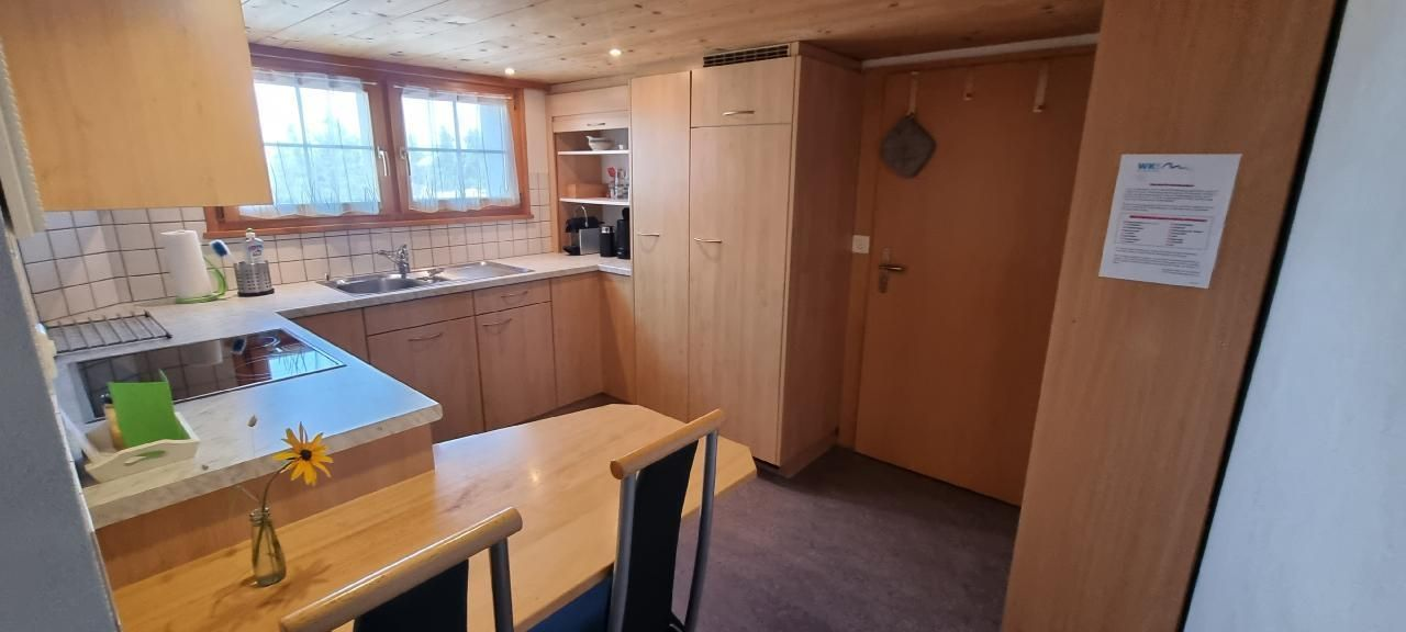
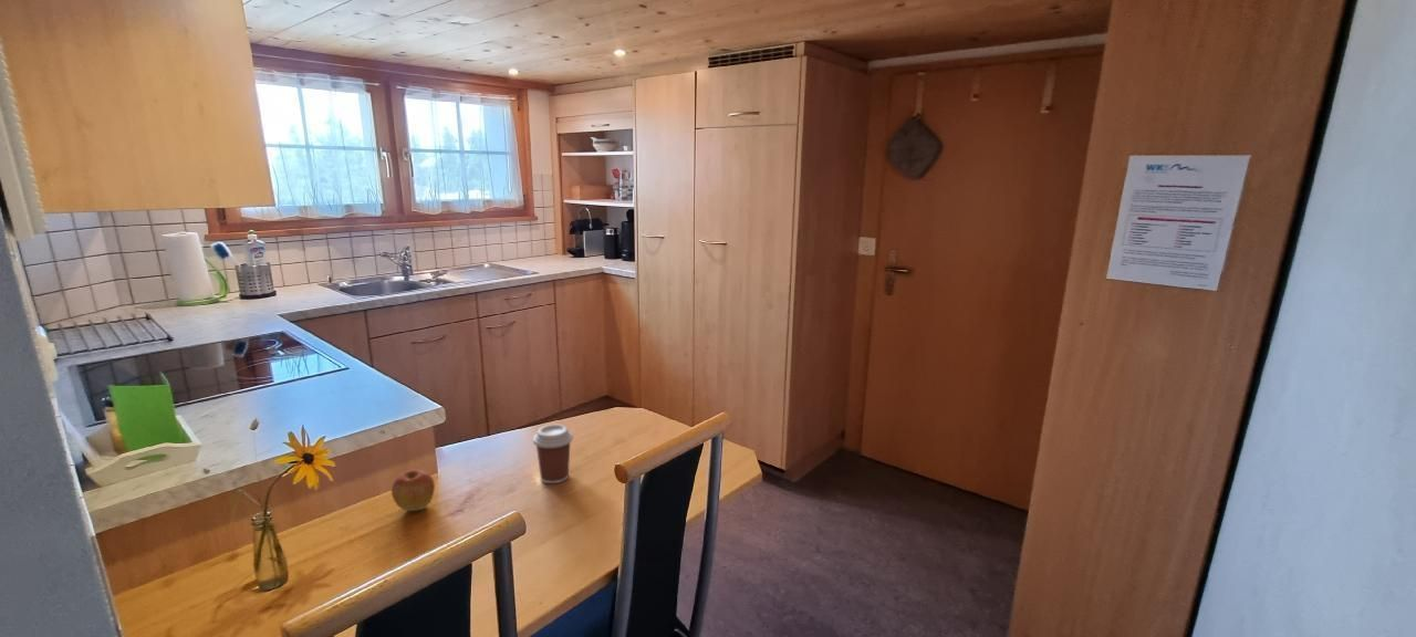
+ coffee cup [532,424,574,484]
+ apple [391,469,436,512]
